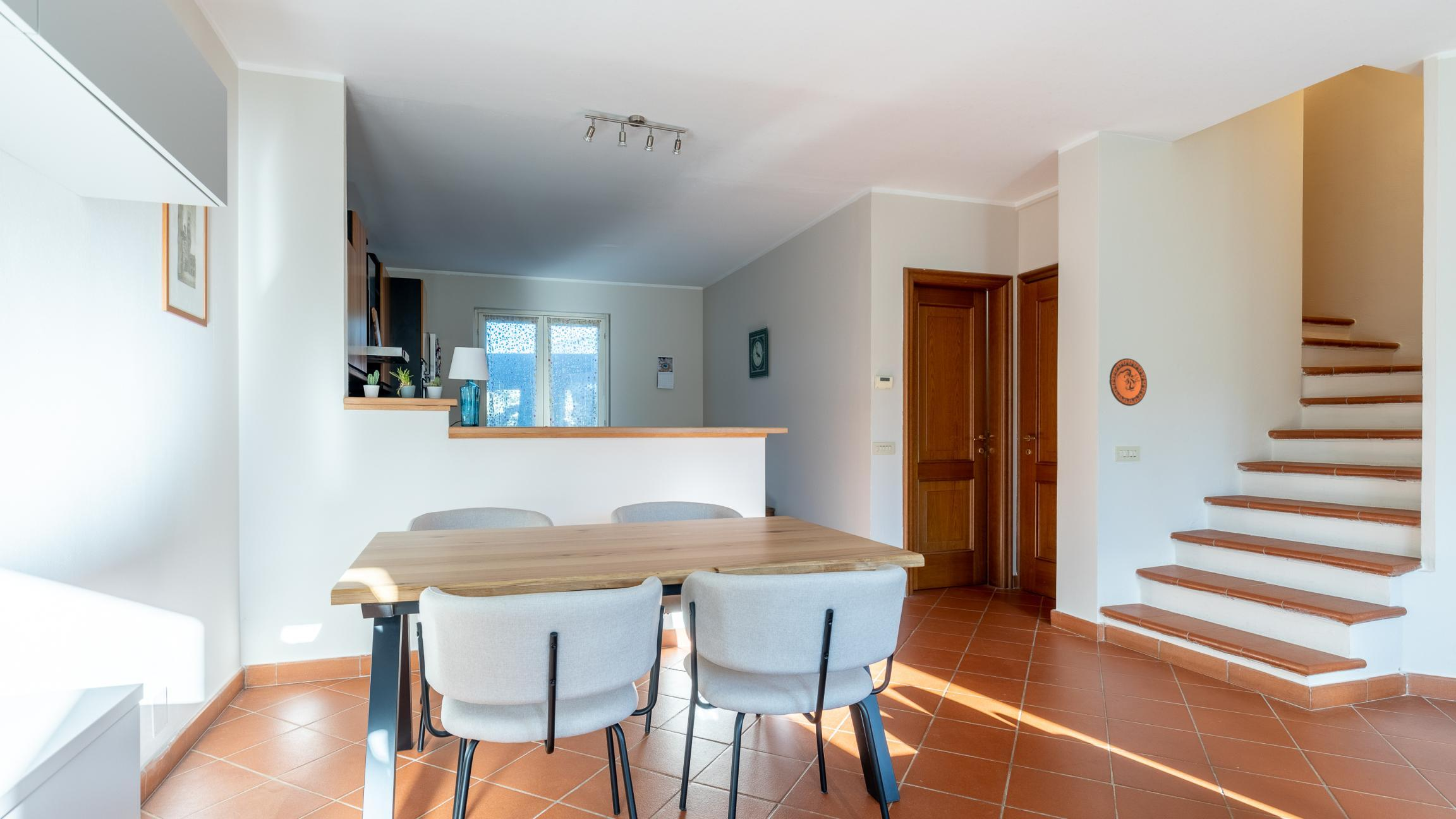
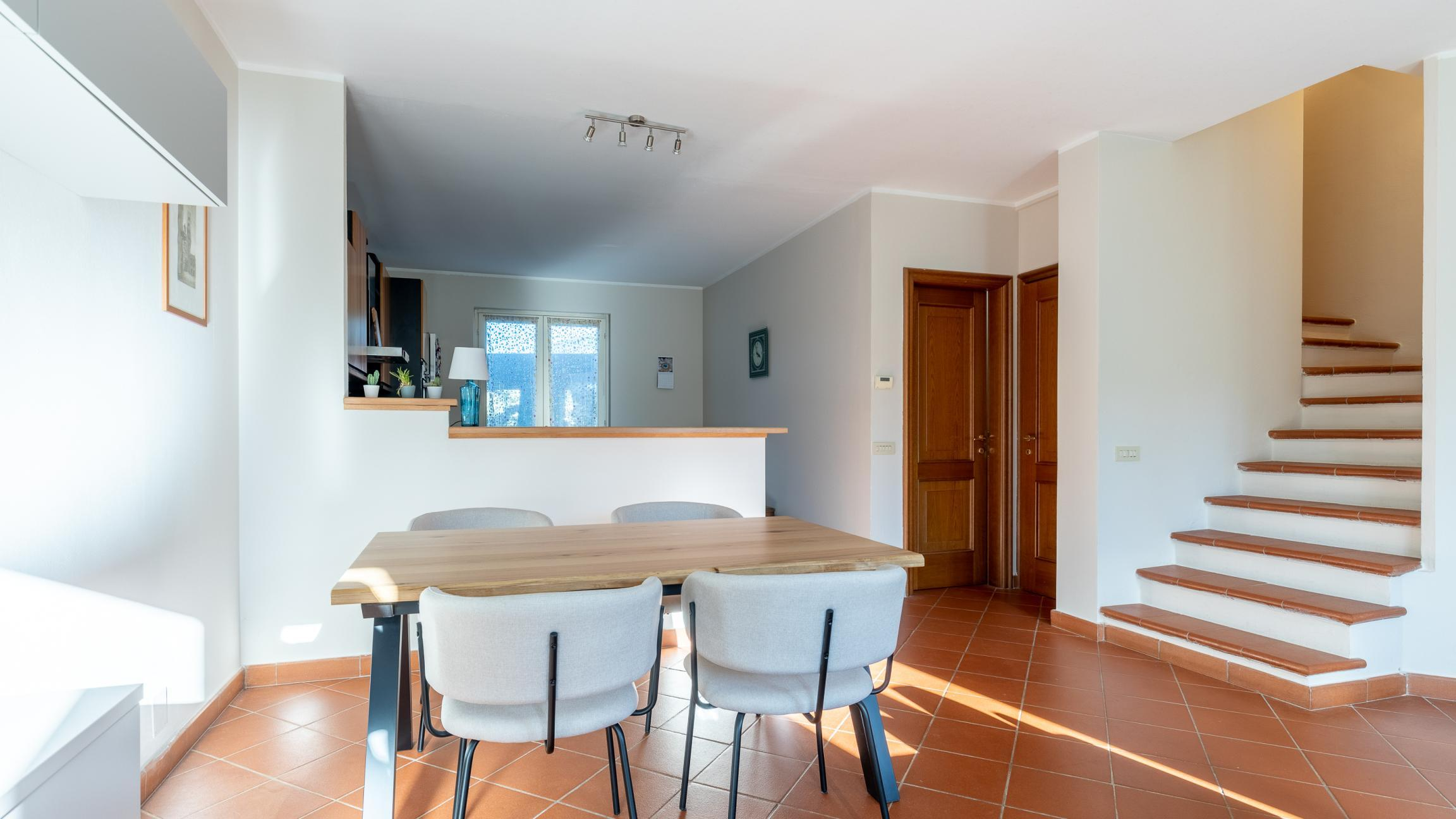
- decorative plate [1108,358,1148,406]
